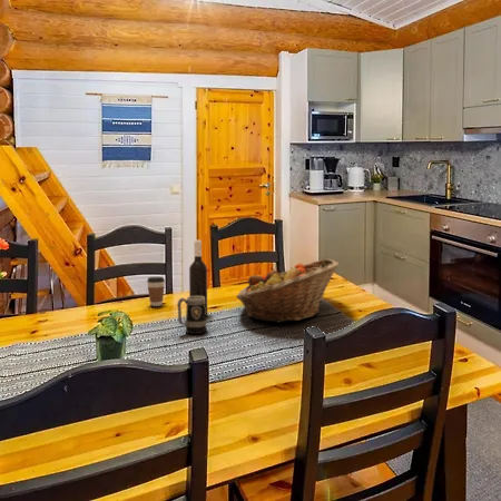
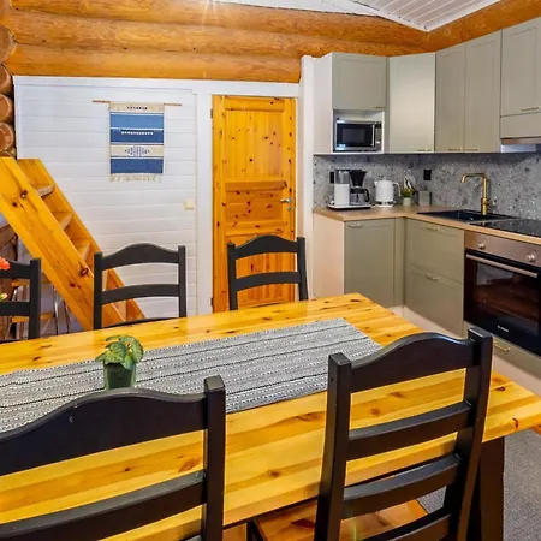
- fruit basket [235,257,340,324]
- coffee cup [146,276,166,307]
- mug [176,296,208,335]
- wine bottle [188,239,208,317]
